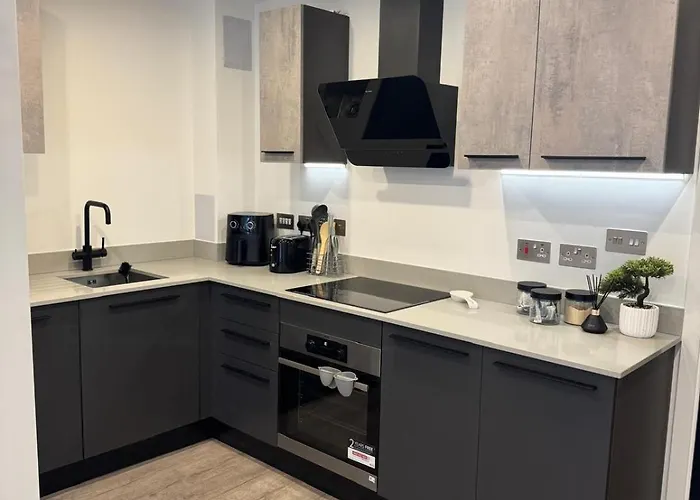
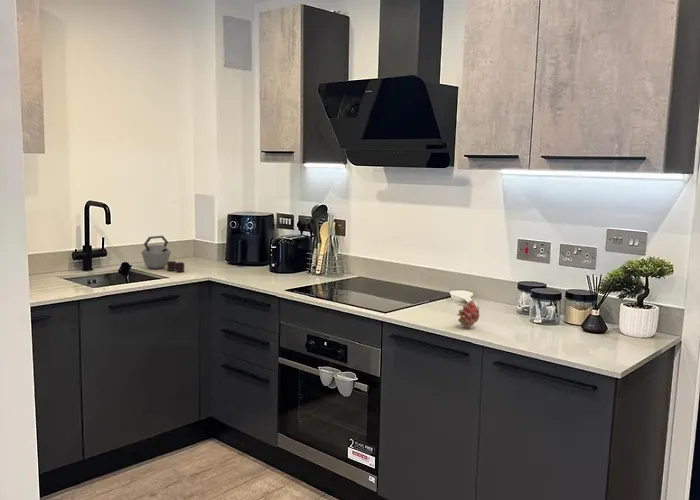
+ kettle [140,235,185,273]
+ fruit [456,296,480,329]
